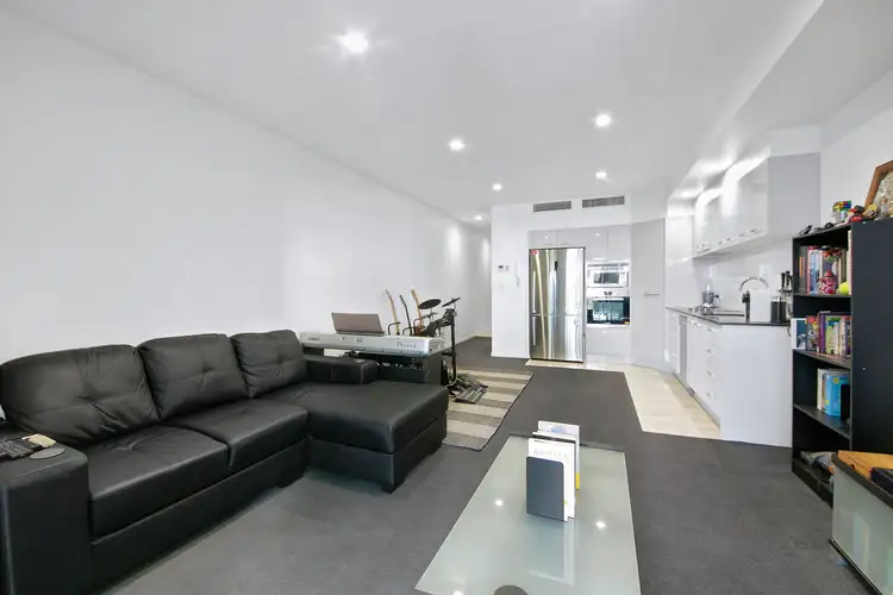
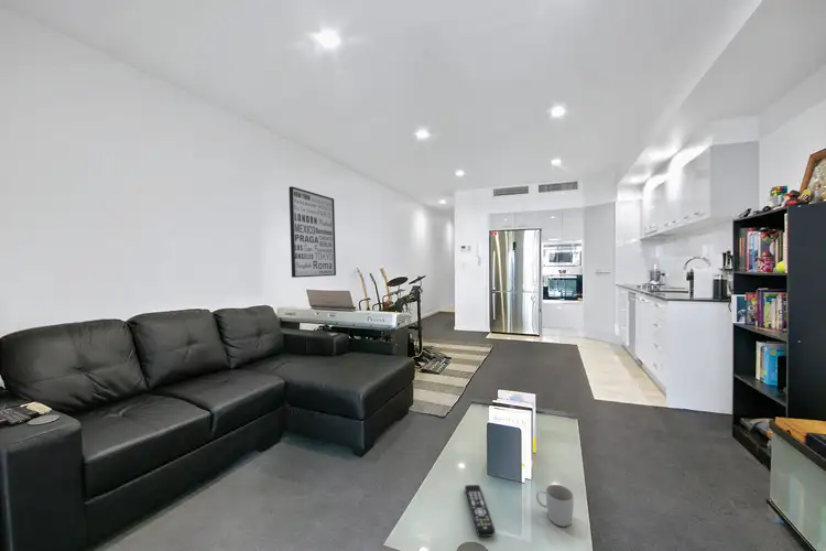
+ mug [535,484,575,528]
+ remote control [464,484,496,538]
+ wall art [287,185,337,279]
